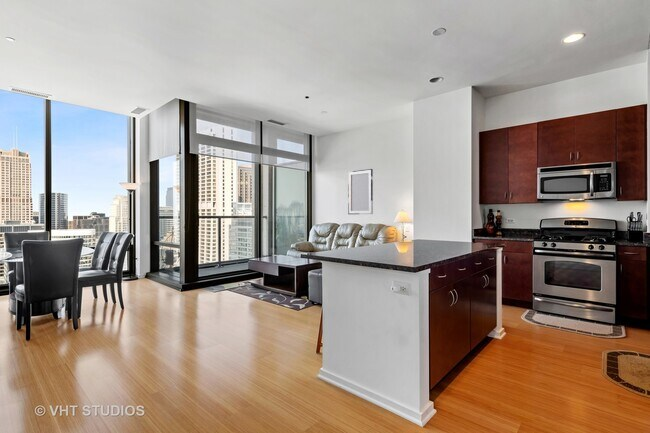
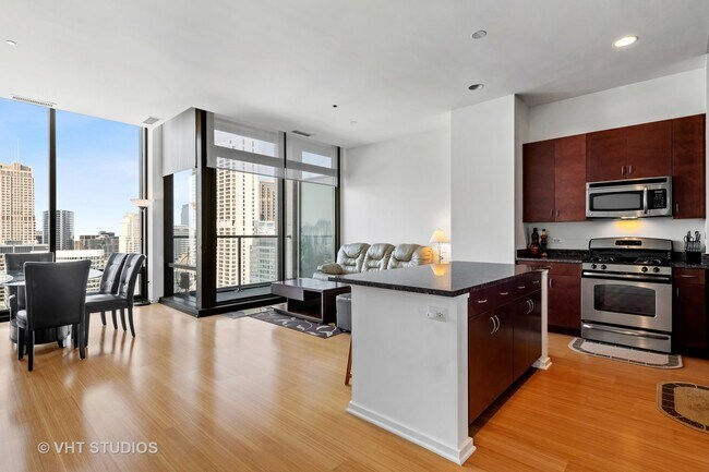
- wall art [347,168,374,215]
